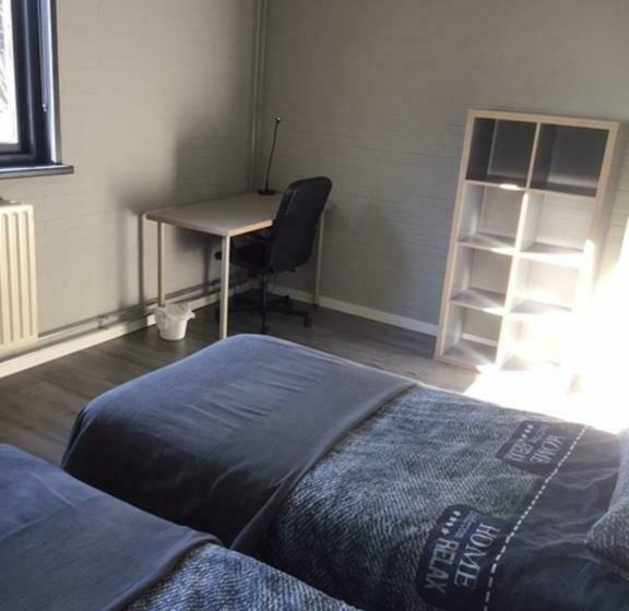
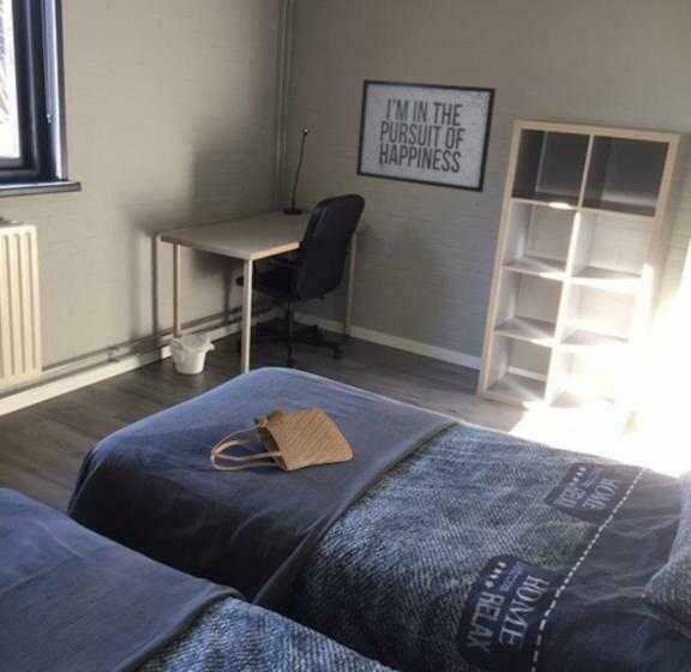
+ mirror [355,78,497,194]
+ tote bag [209,406,354,472]
